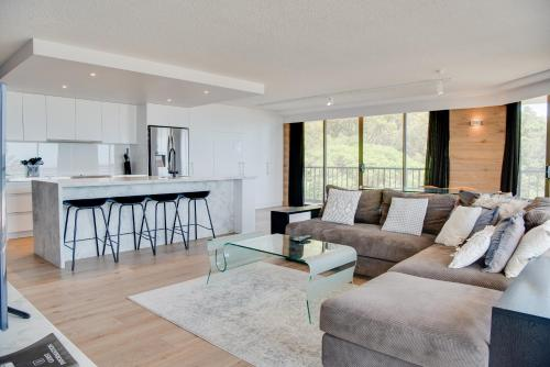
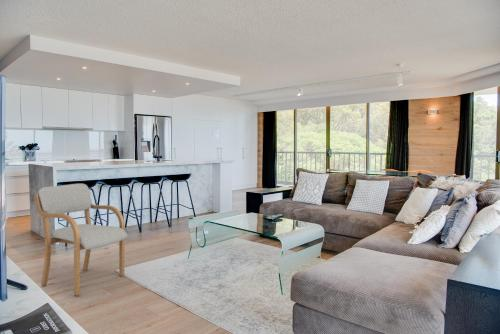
+ armchair [33,183,129,297]
